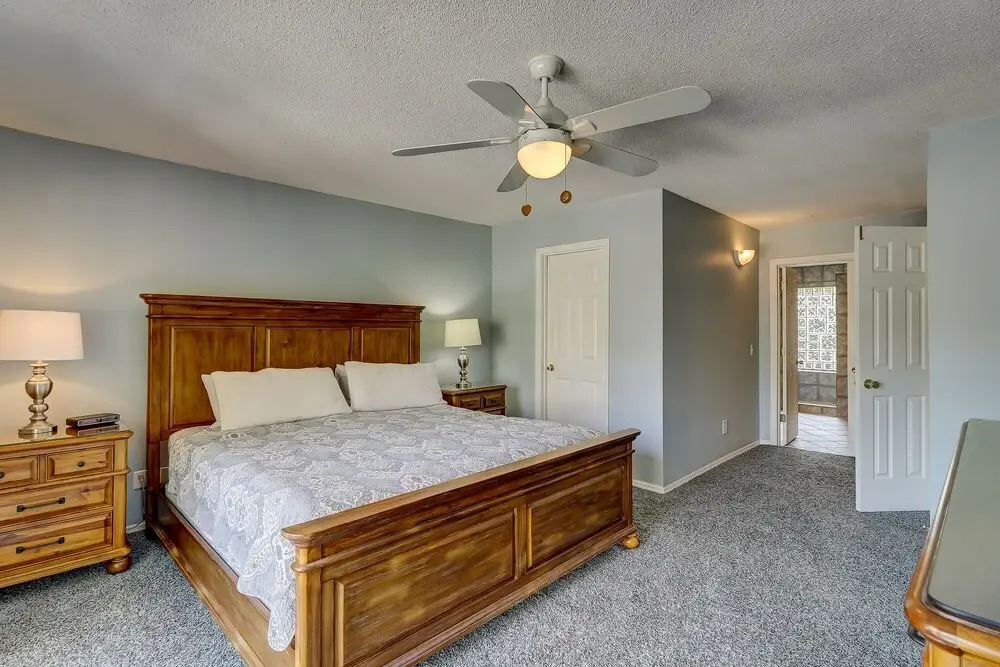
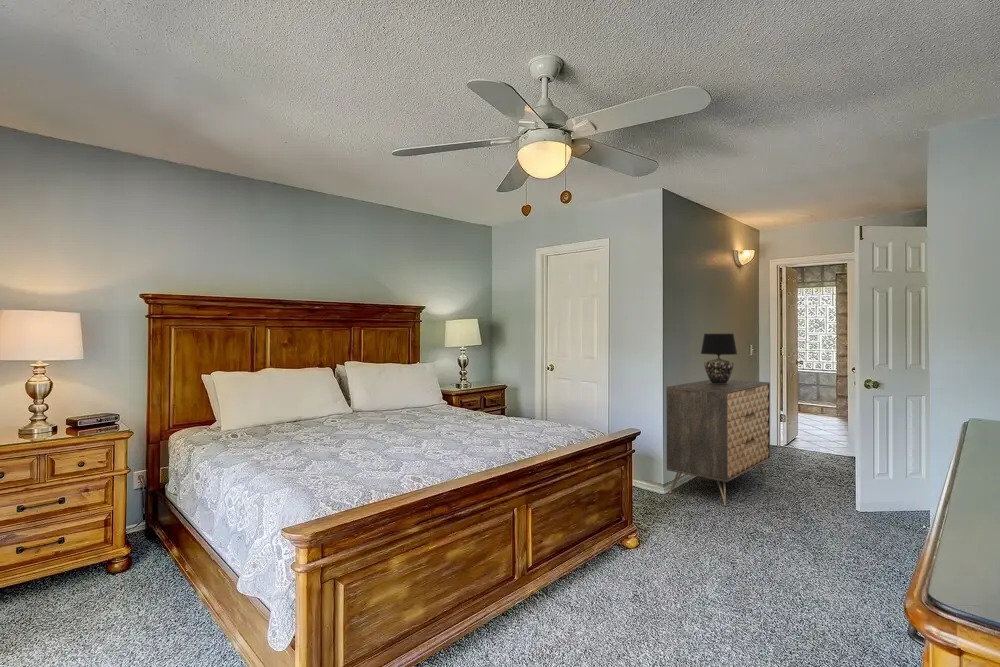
+ dresser [666,379,771,507]
+ table lamp [700,333,738,384]
